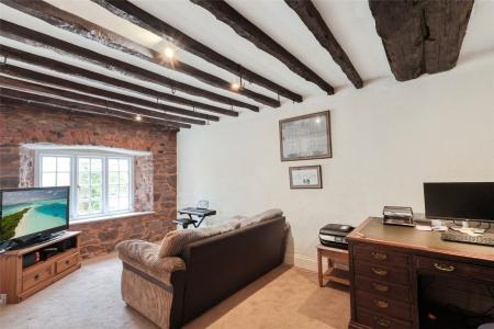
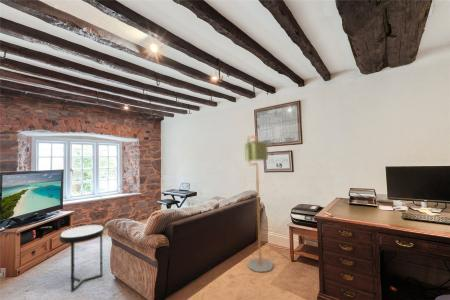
+ side table [59,224,104,293]
+ floor lamp [244,134,274,273]
